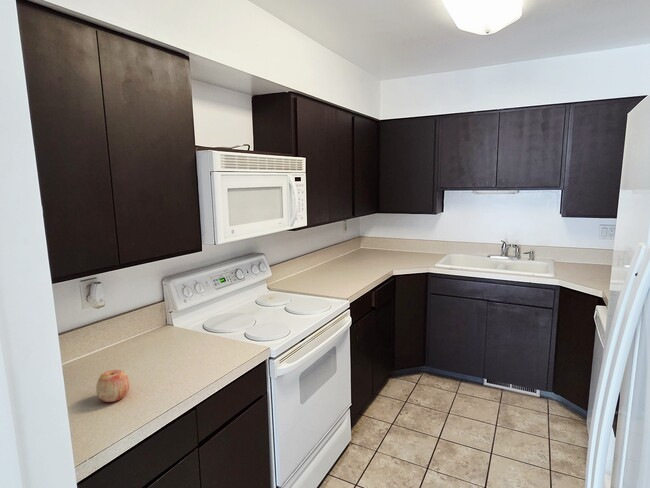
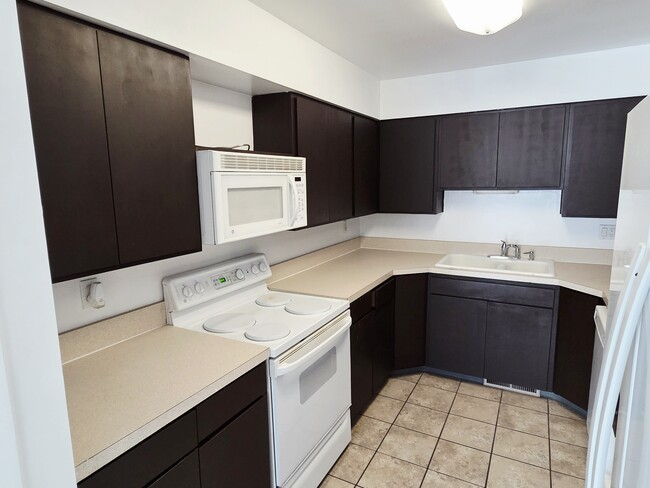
- apple [95,369,131,403]
